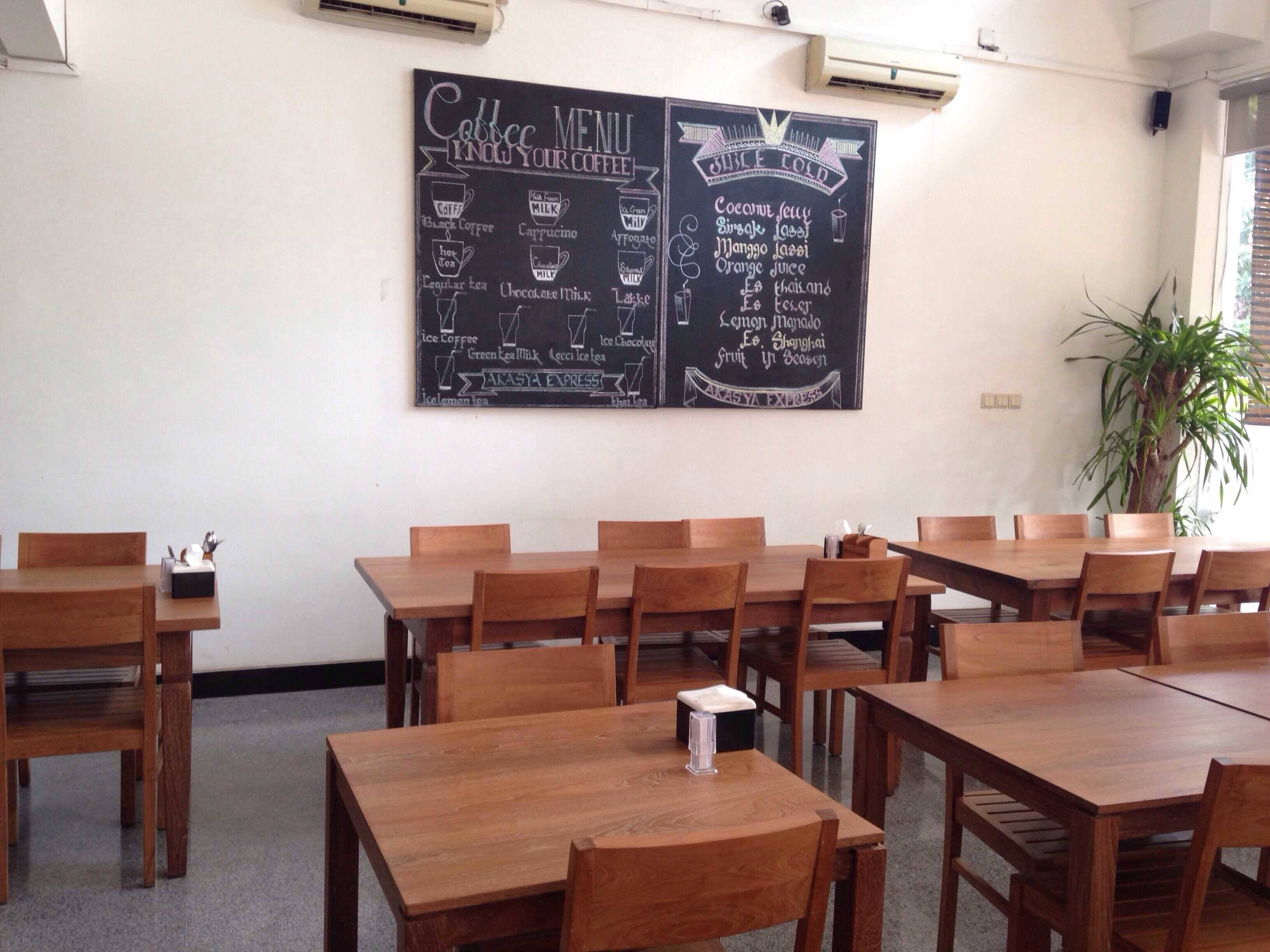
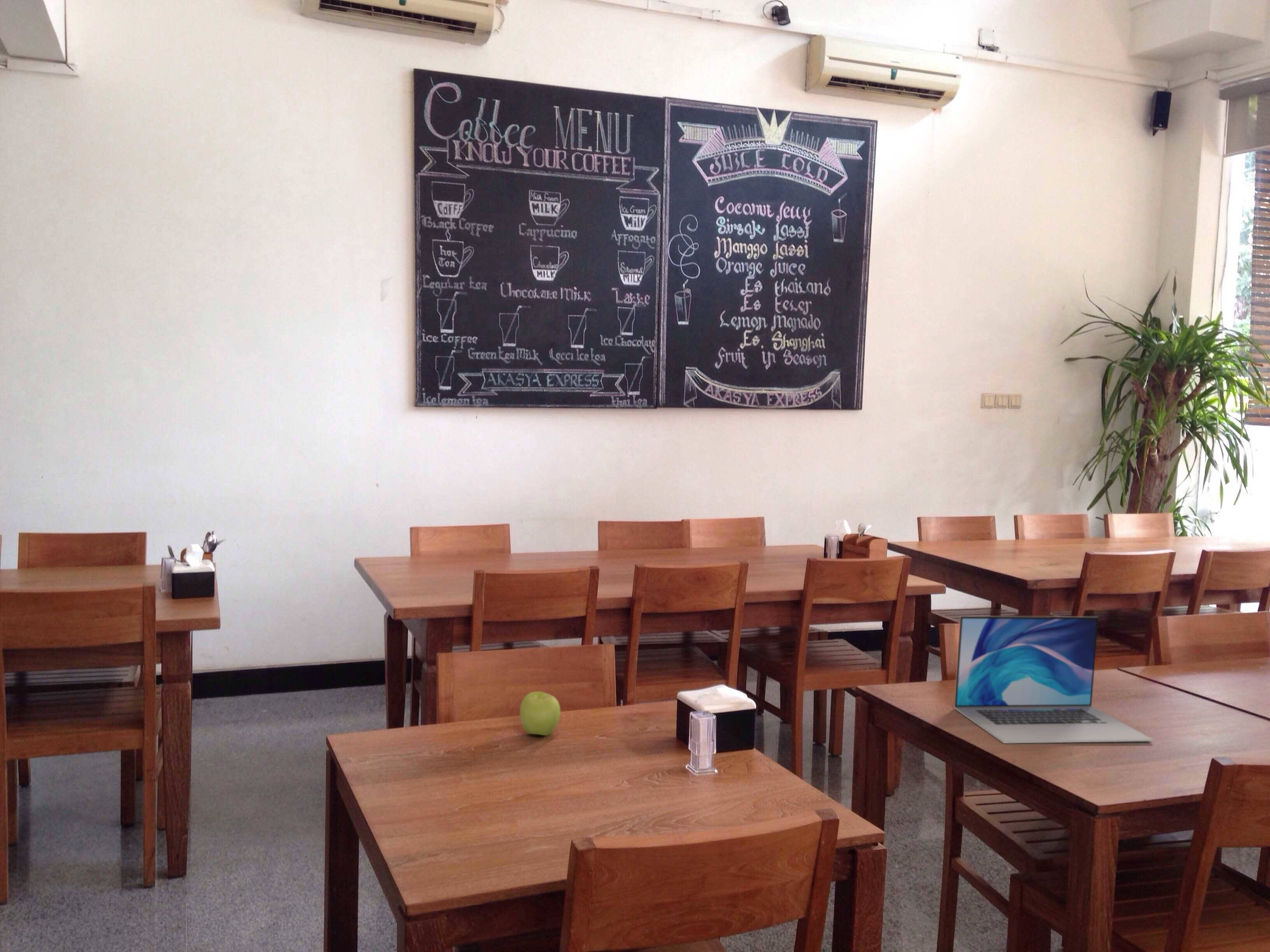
+ apple [519,691,561,736]
+ laptop [954,616,1154,744]
